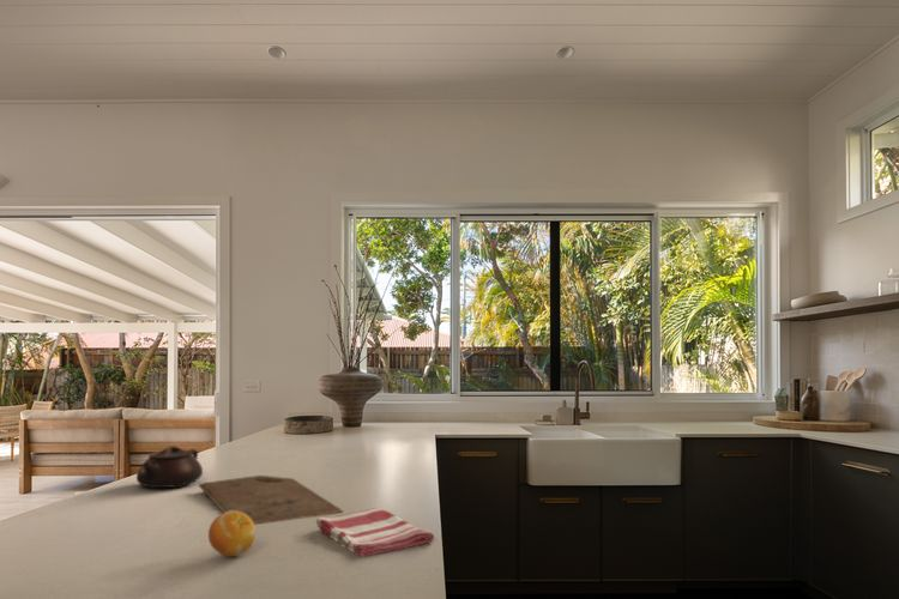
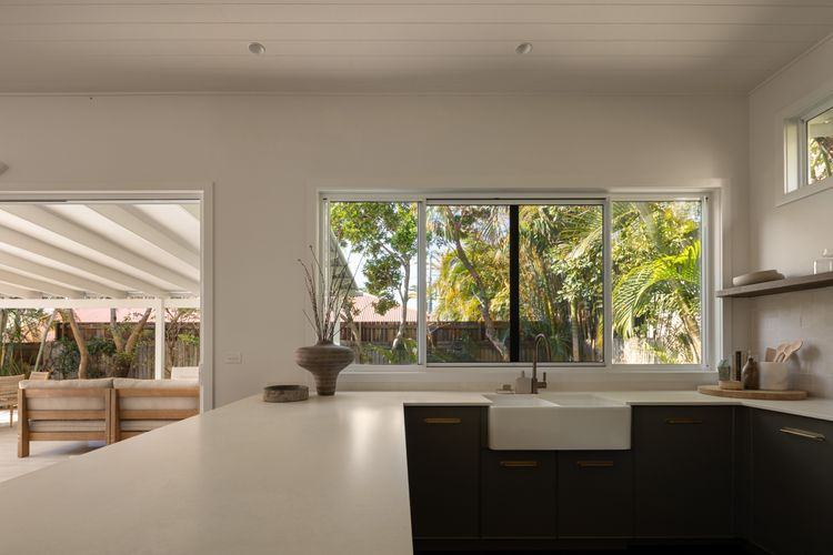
- dish towel [315,507,435,558]
- fruit [207,510,257,557]
- cutting board [198,474,344,526]
- teapot [135,444,204,490]
